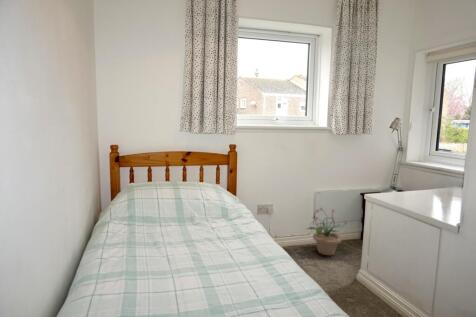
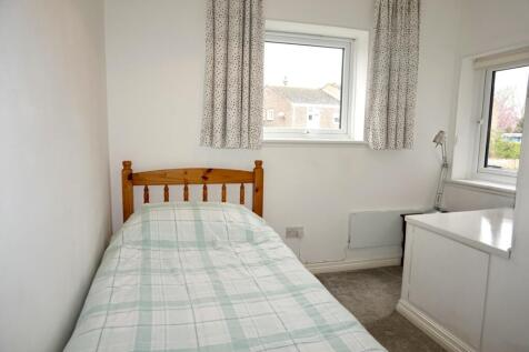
- potted plant [306,206,348,256]
